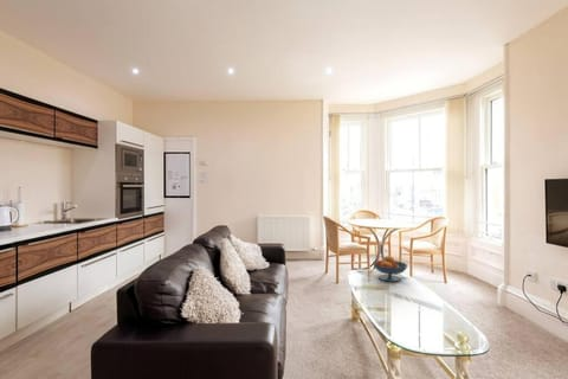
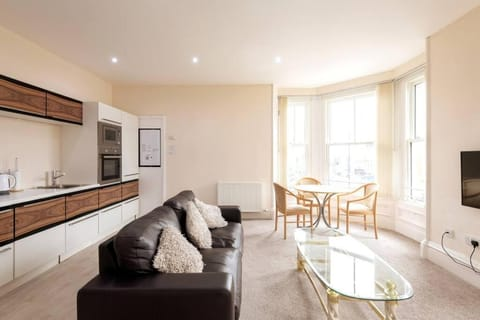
- fruit bowl [372,255,408,283]
